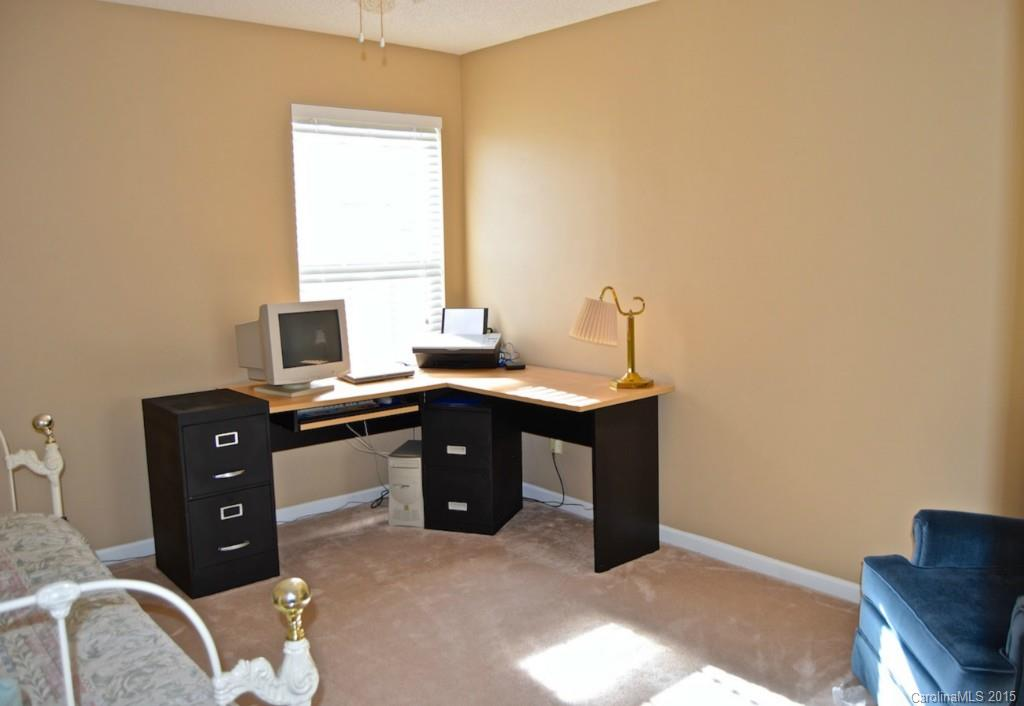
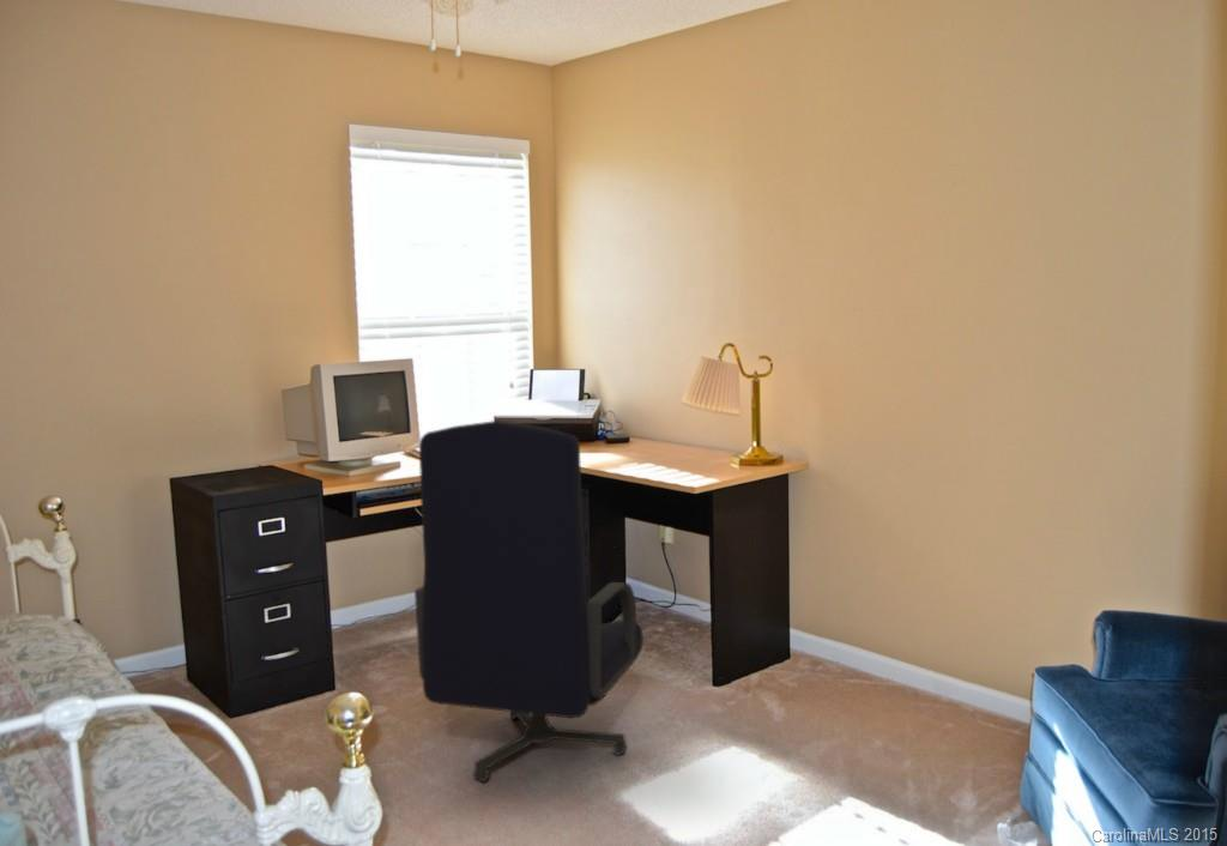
+ office chair [413,419,645,782]
